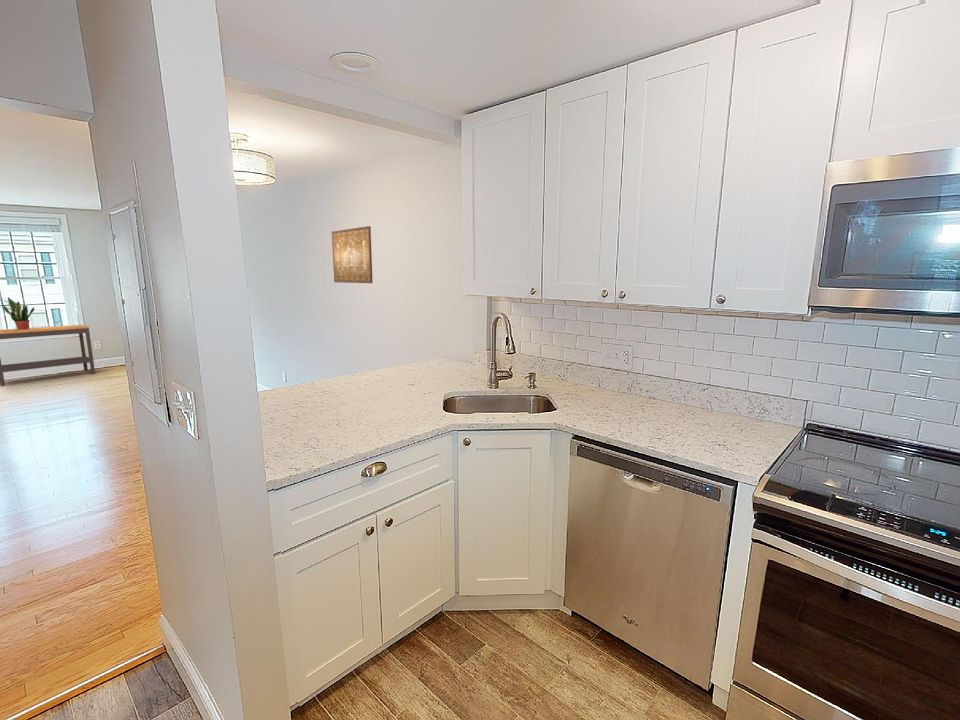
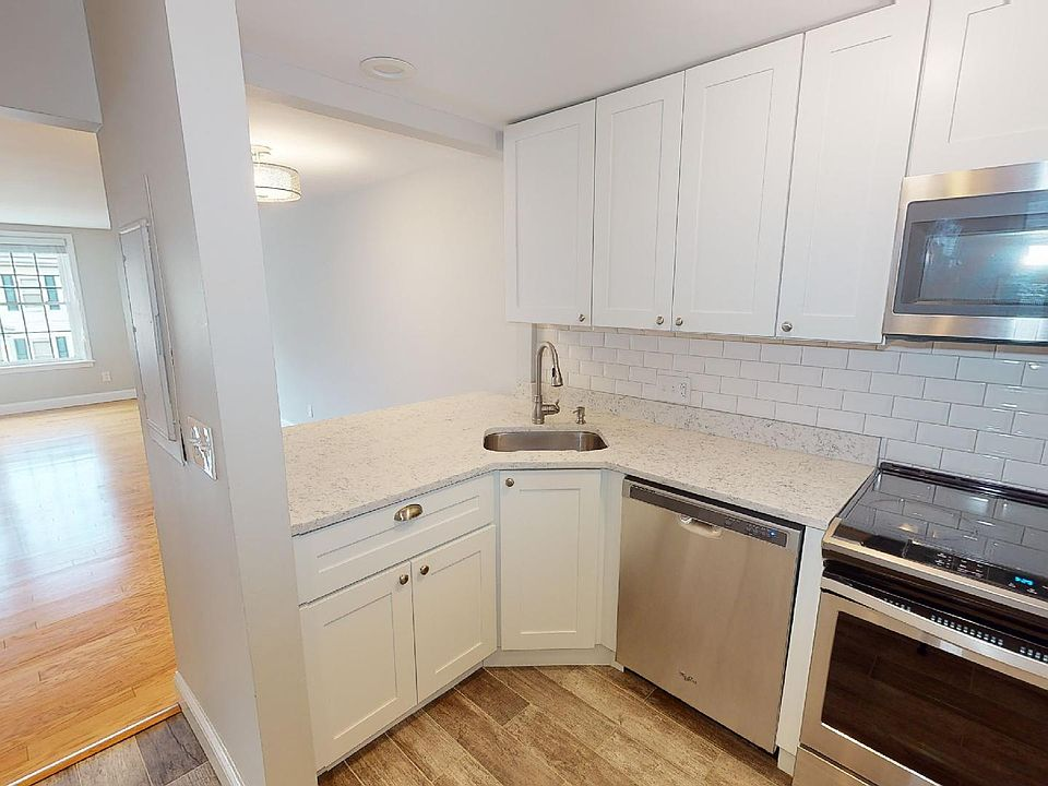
- wall art [331,225,374,284]
- console table [0,324,96,387]
- potted plant [3,296,35,330]
